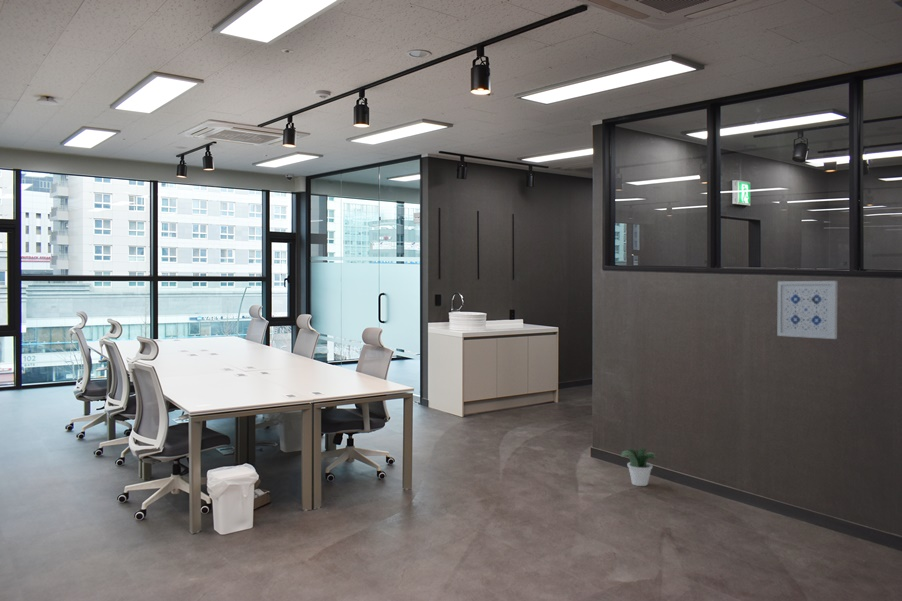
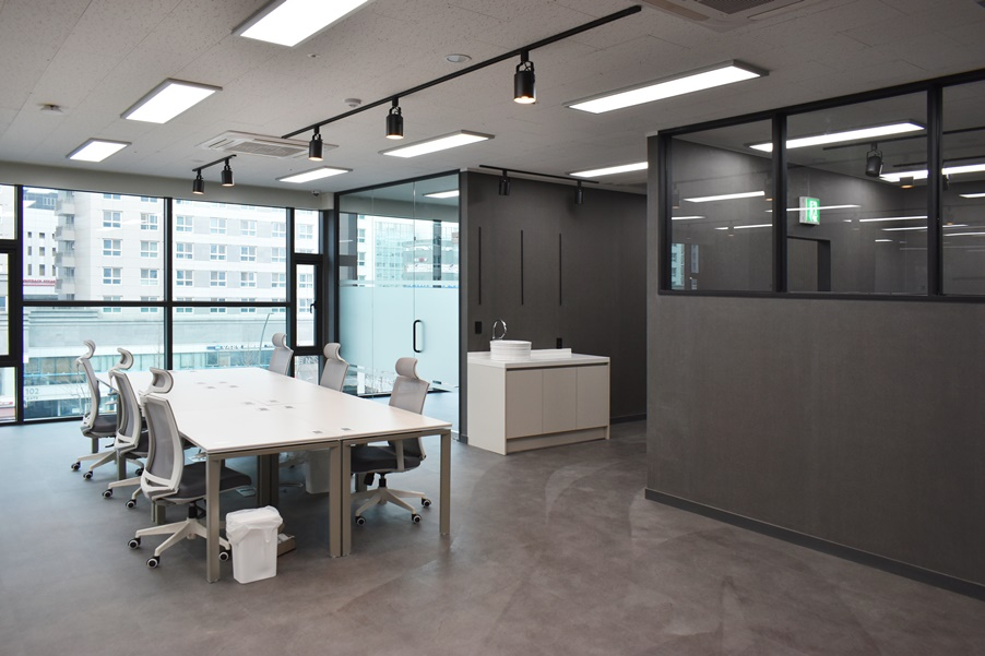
- potted plant [620,447,658,487]
- wall art [776,280,838,340]
